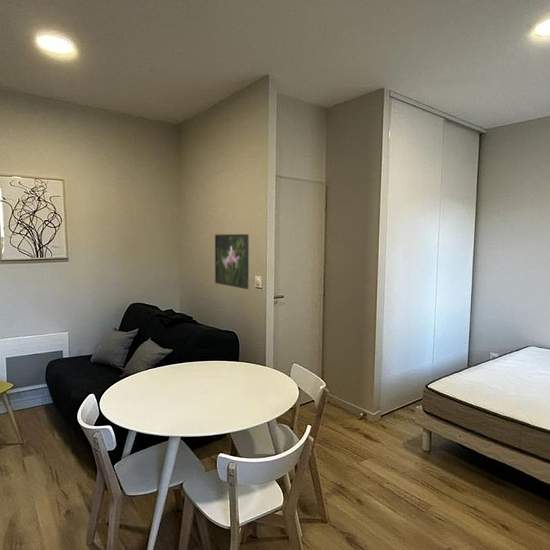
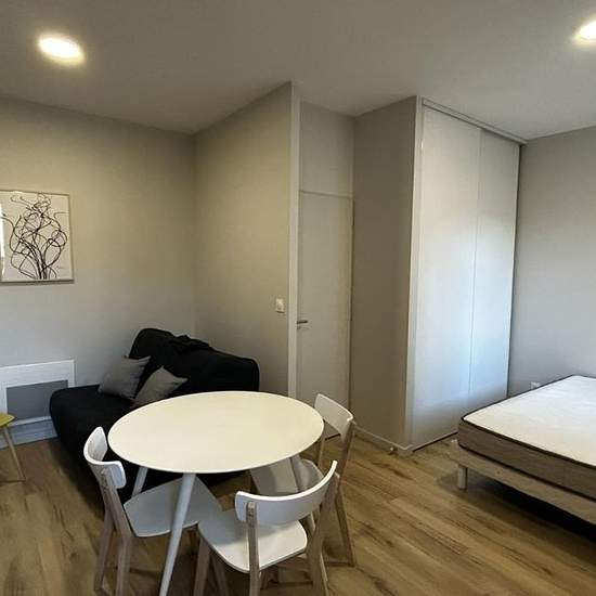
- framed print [214,233,250,290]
